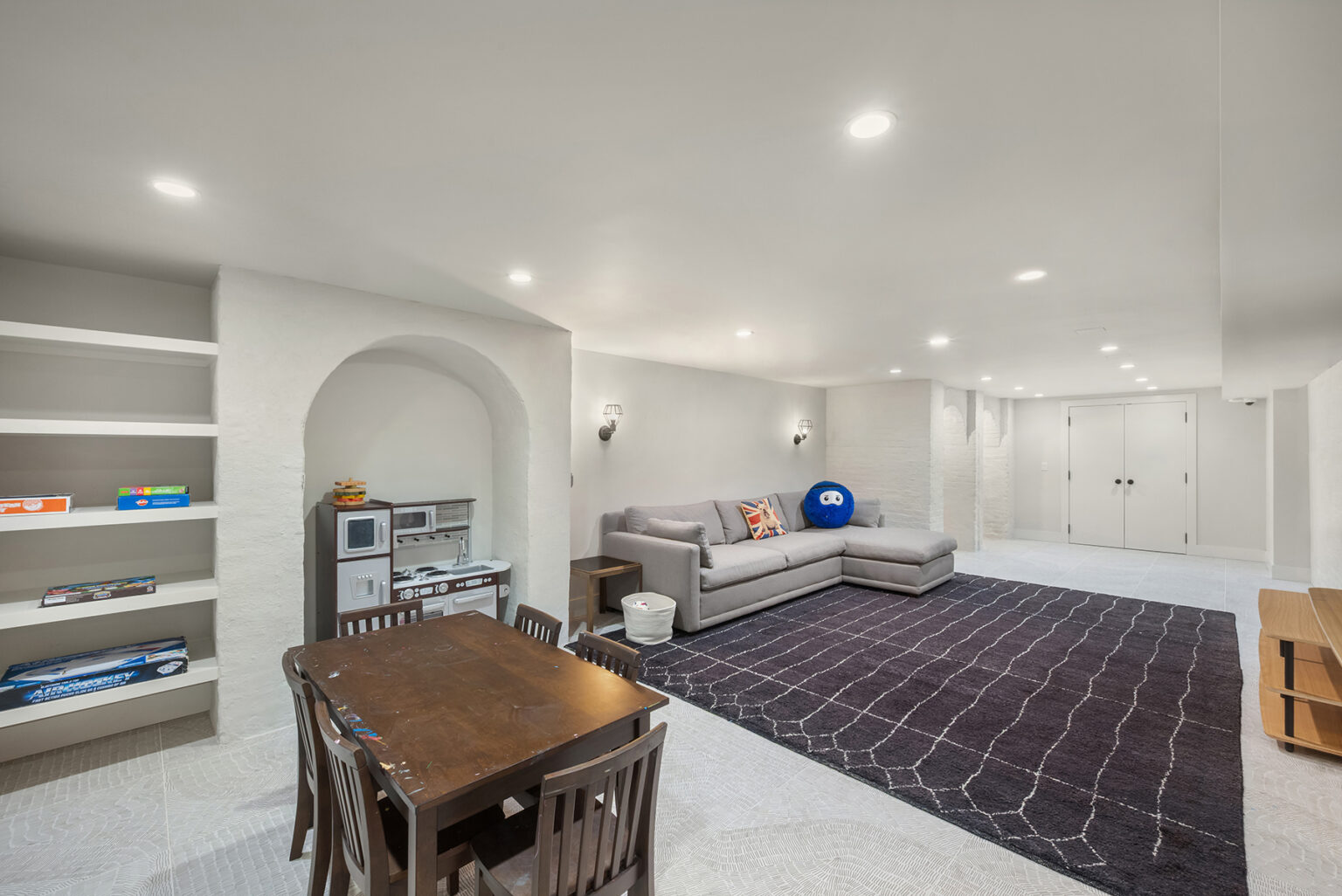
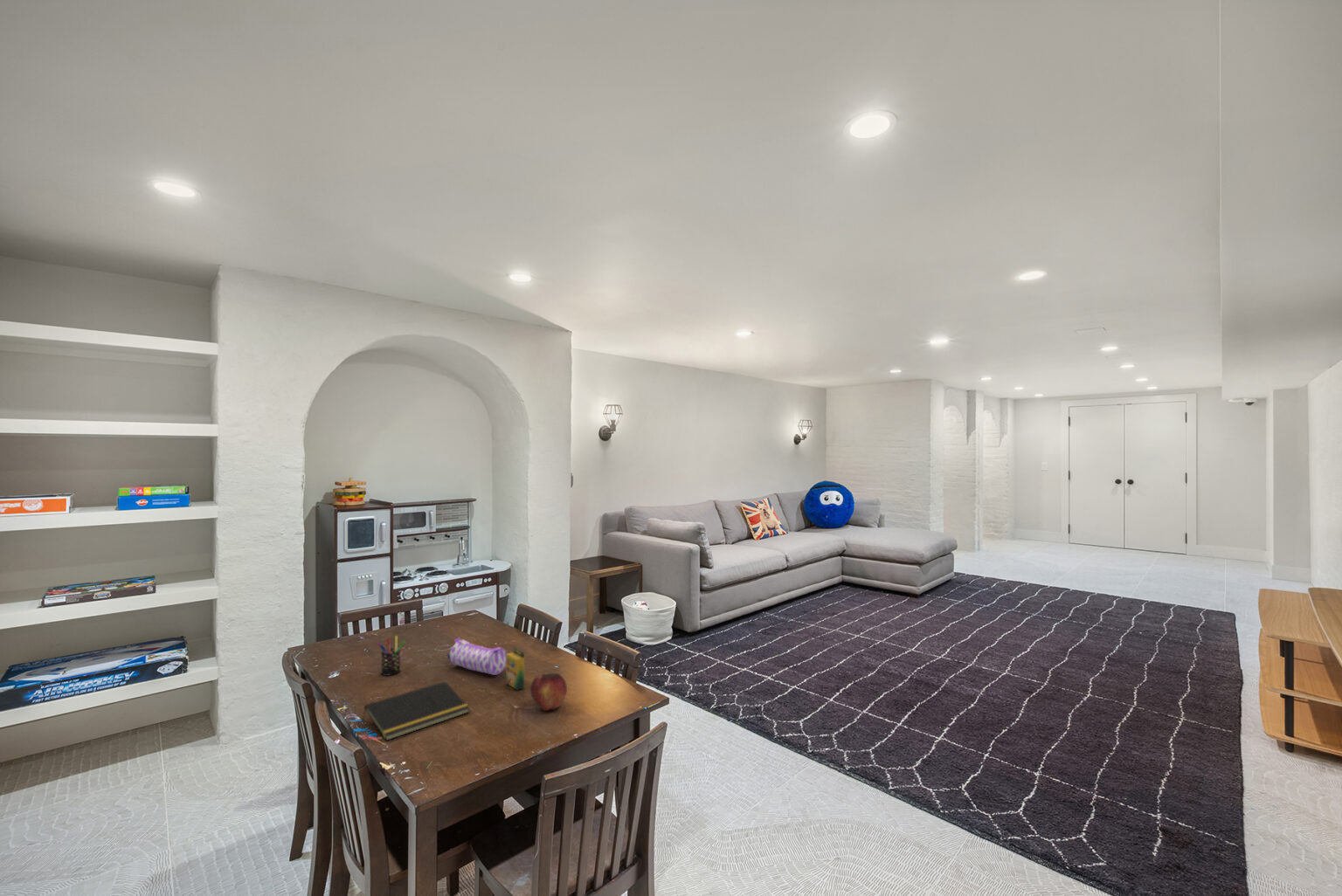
+ notepad [362,680,471,741]
+ pen holder [377,635,406,676]
+ pencil case [446,637,508,676]
+ crayon box [505,645,525,691]
+ fruit [529,672,568,712]
